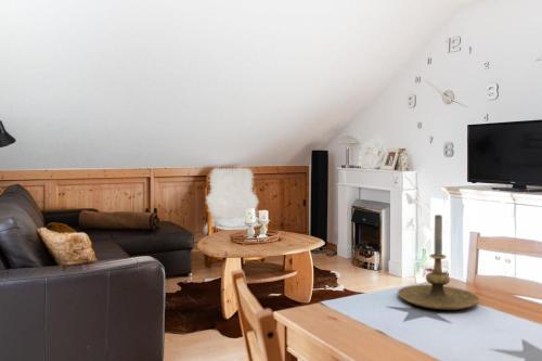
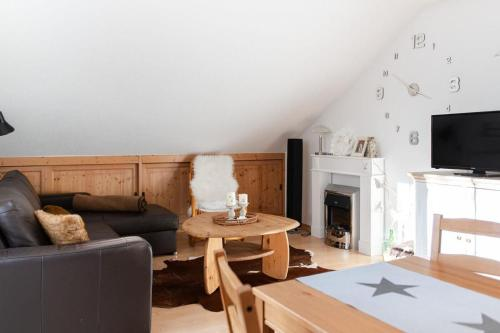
- candle holder [397,214,480,310]
